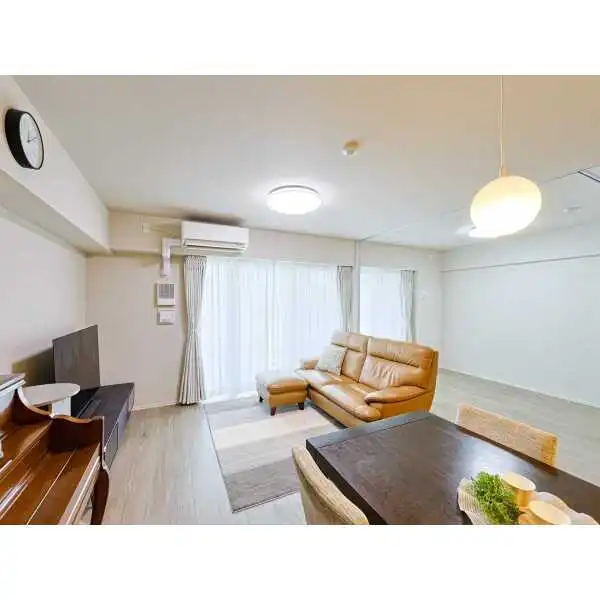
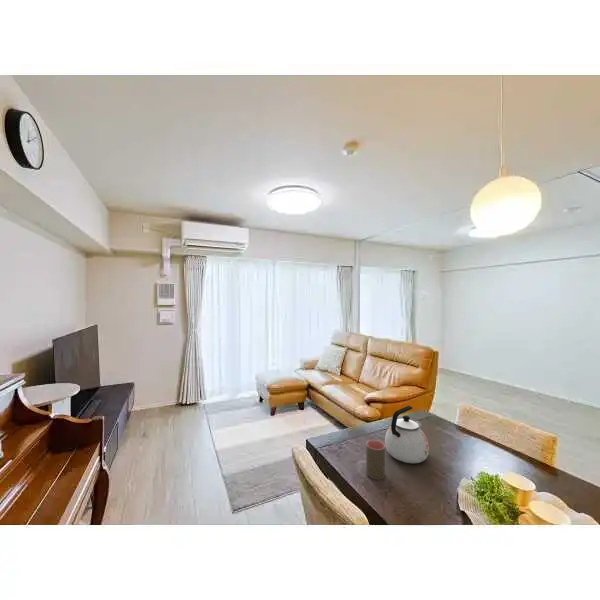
+ cup [365,439,386,481]
+ kettle [384,405,430,464]
